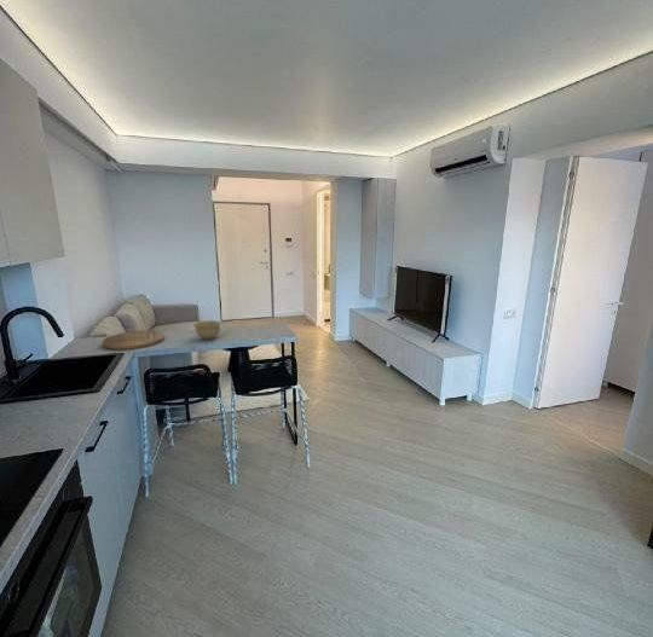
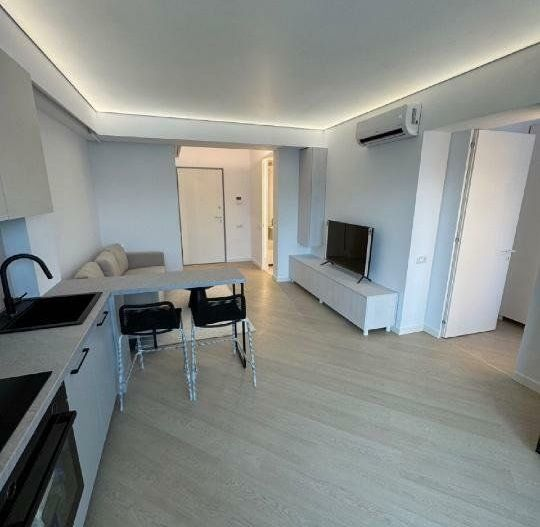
- bowl [192,319,223,341]
- cutting board [102,330,166,352]
